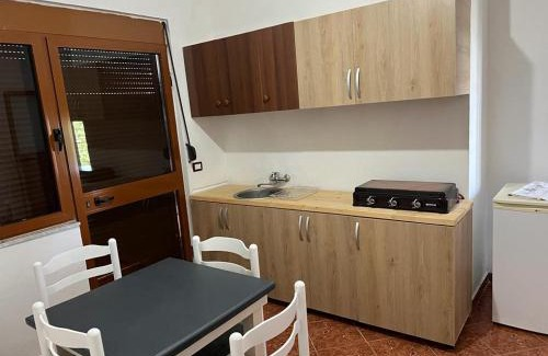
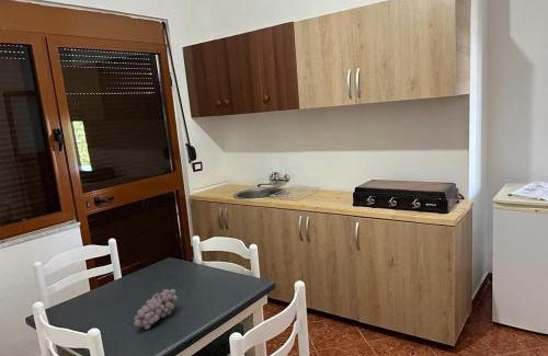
+ fruit [133,288,179,331]
